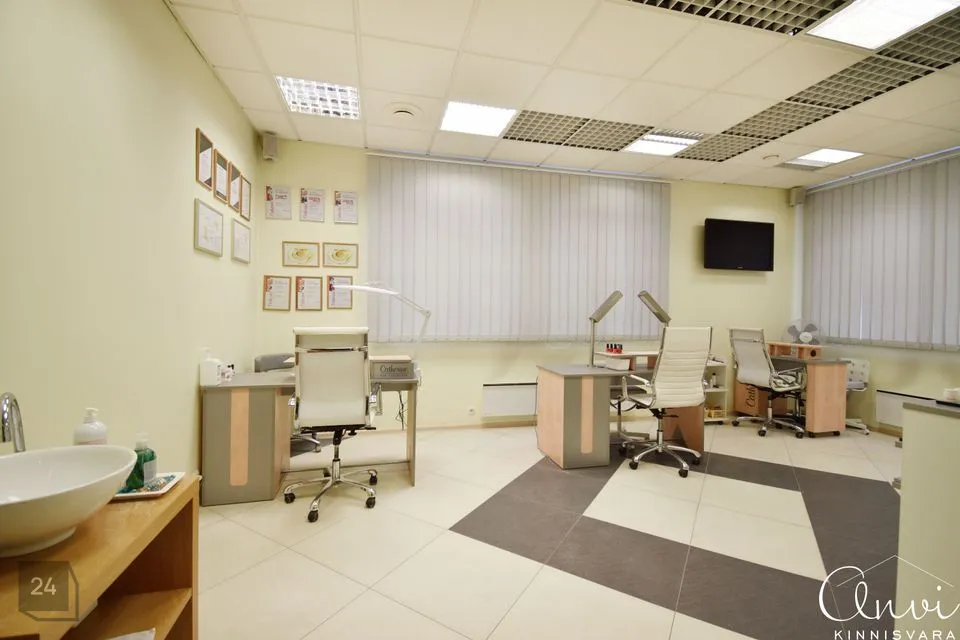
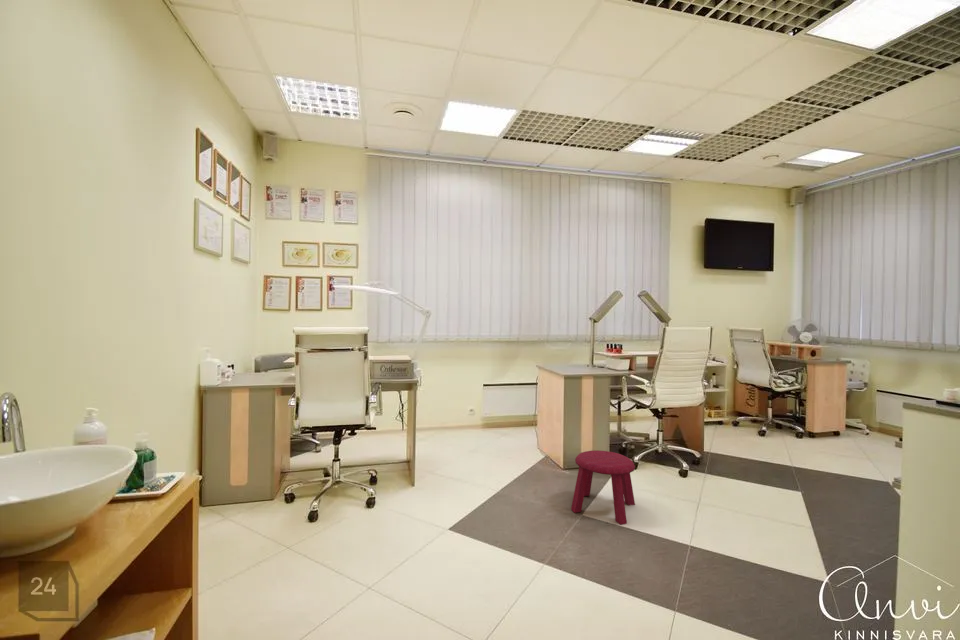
+ stool [570,449,636,526]
